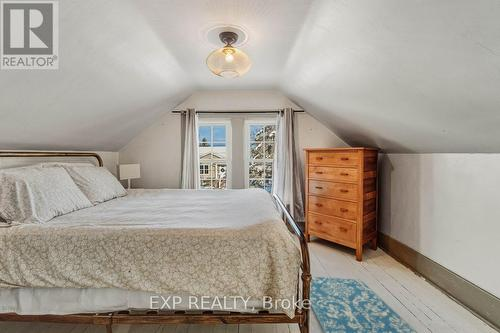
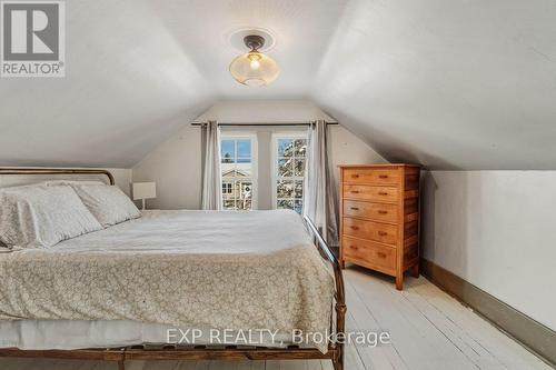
- rug [309,276,418,333]
